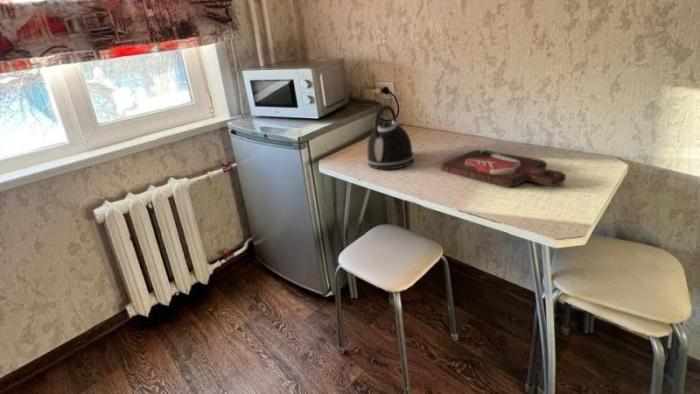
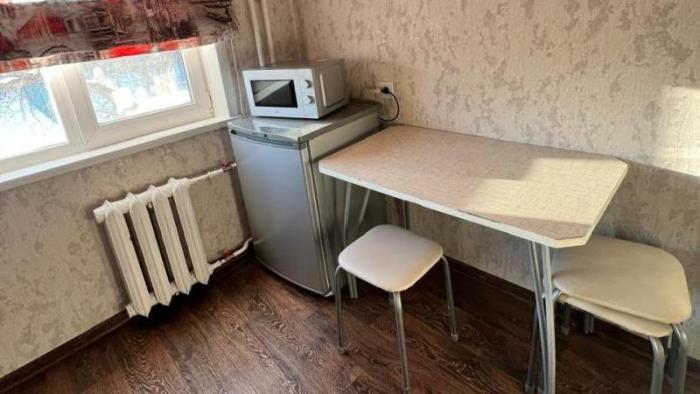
- cutting board [440,149,567,188]
- kettle [366,104,415,170]
